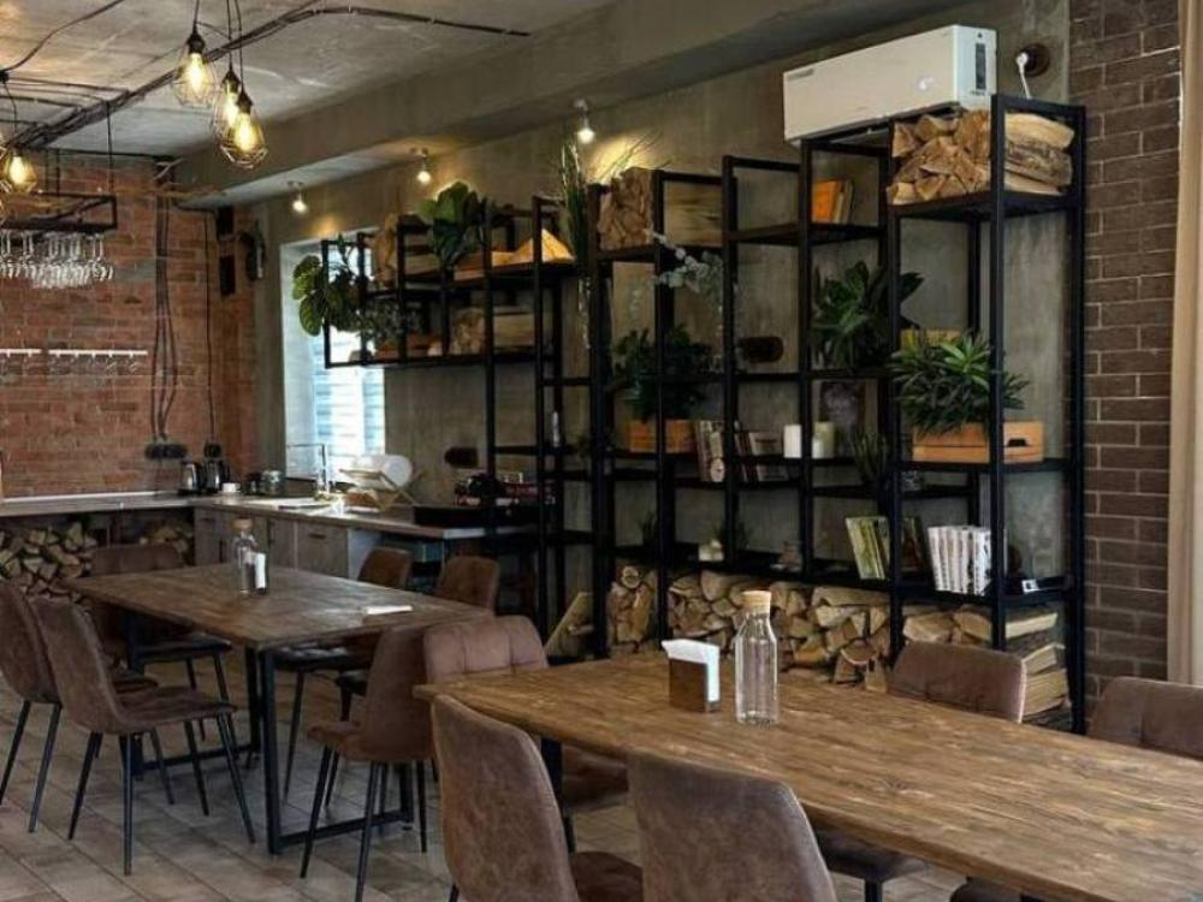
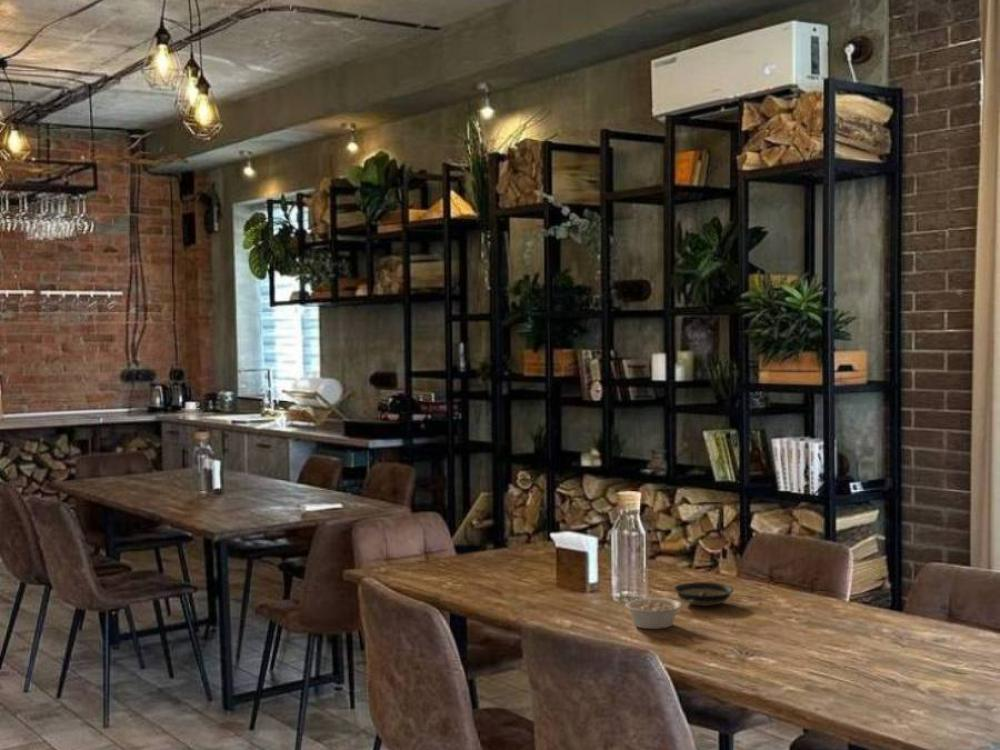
+ legume [624,597,693,630]
+ saucer [672,581,735,607]
